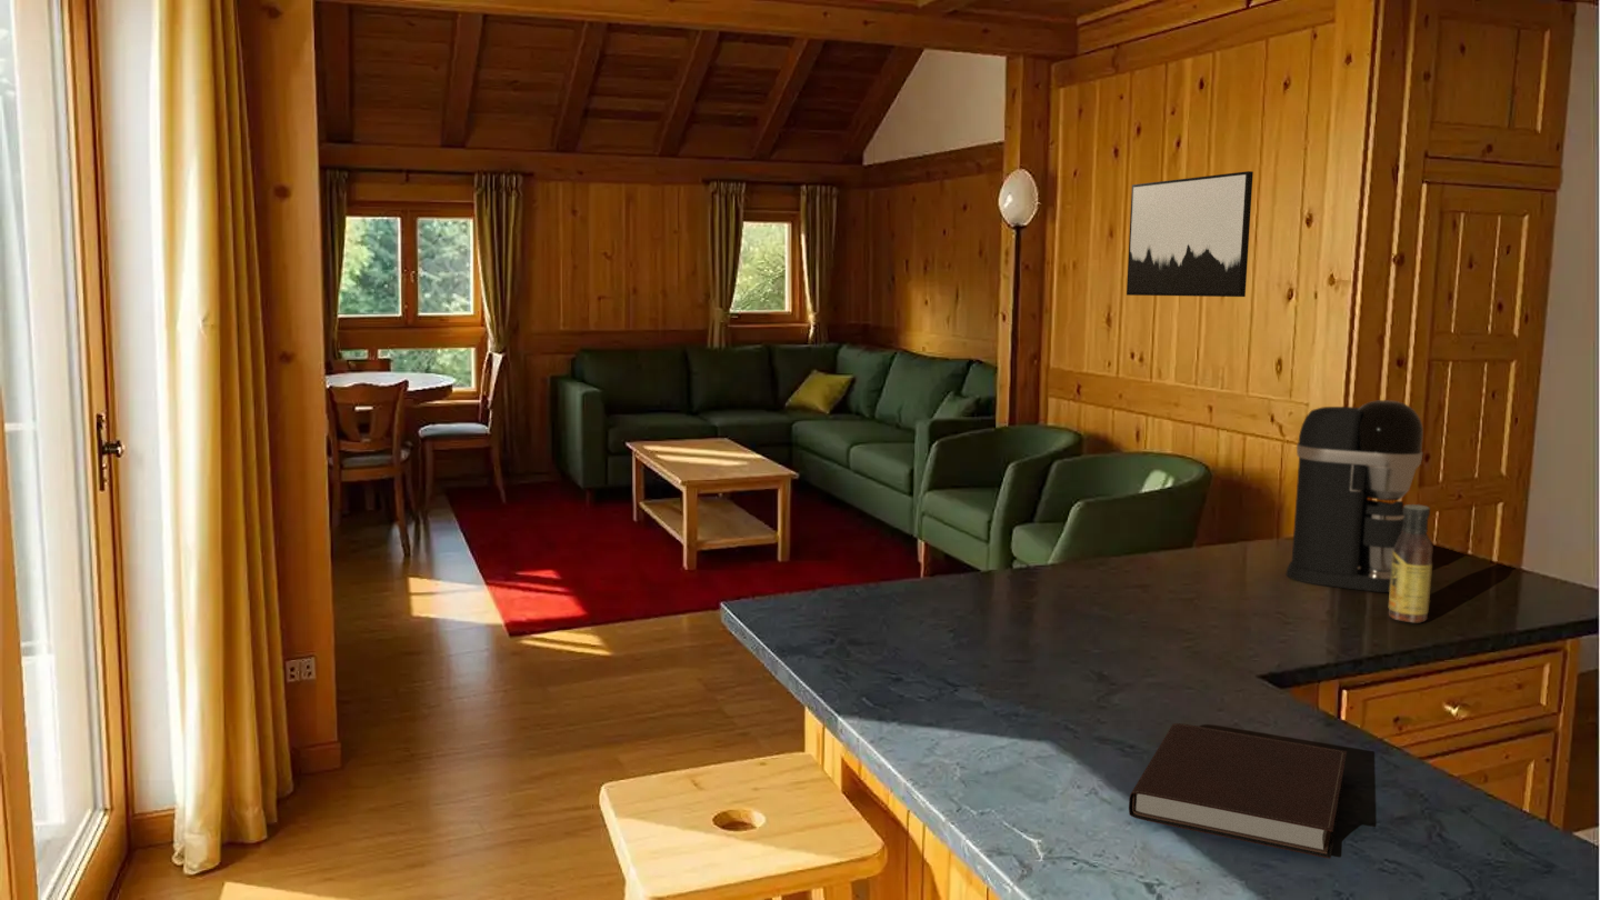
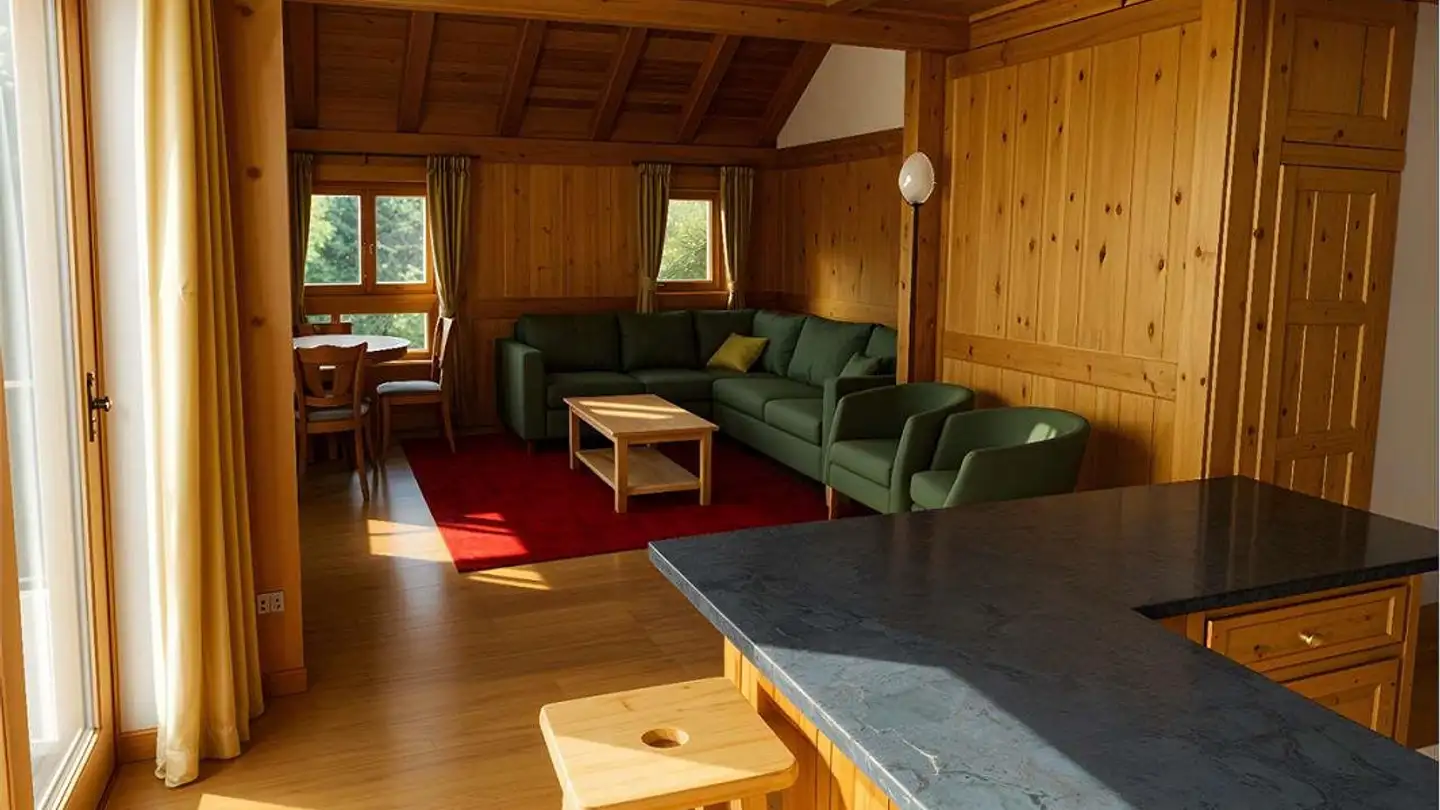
- sauce bottle [1388,503,1434,624]
- wall art [1126,170,1254,298]
- coffee maker [1284,399,1424,593]
- notebook [1128,722,1348,860]
